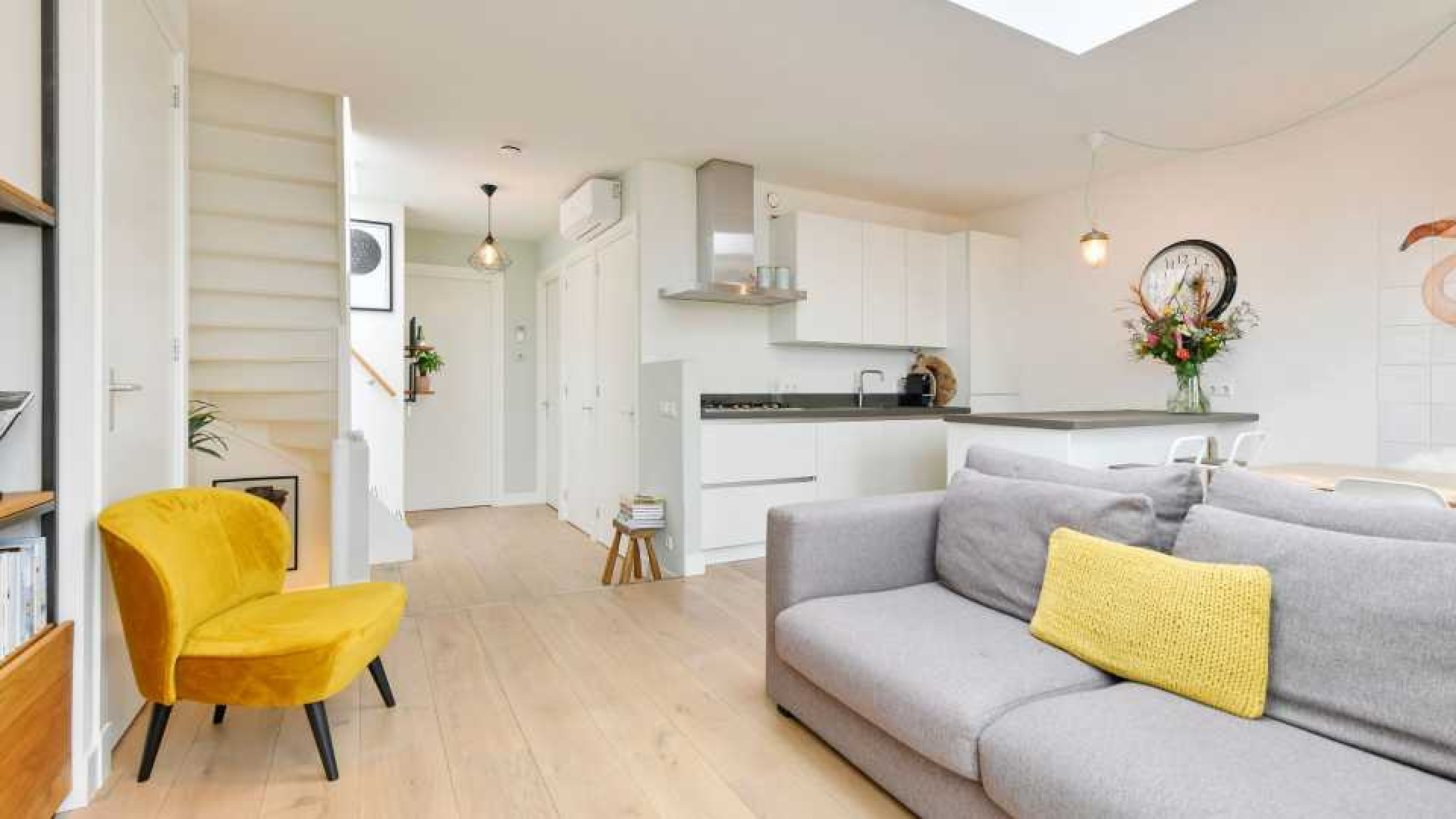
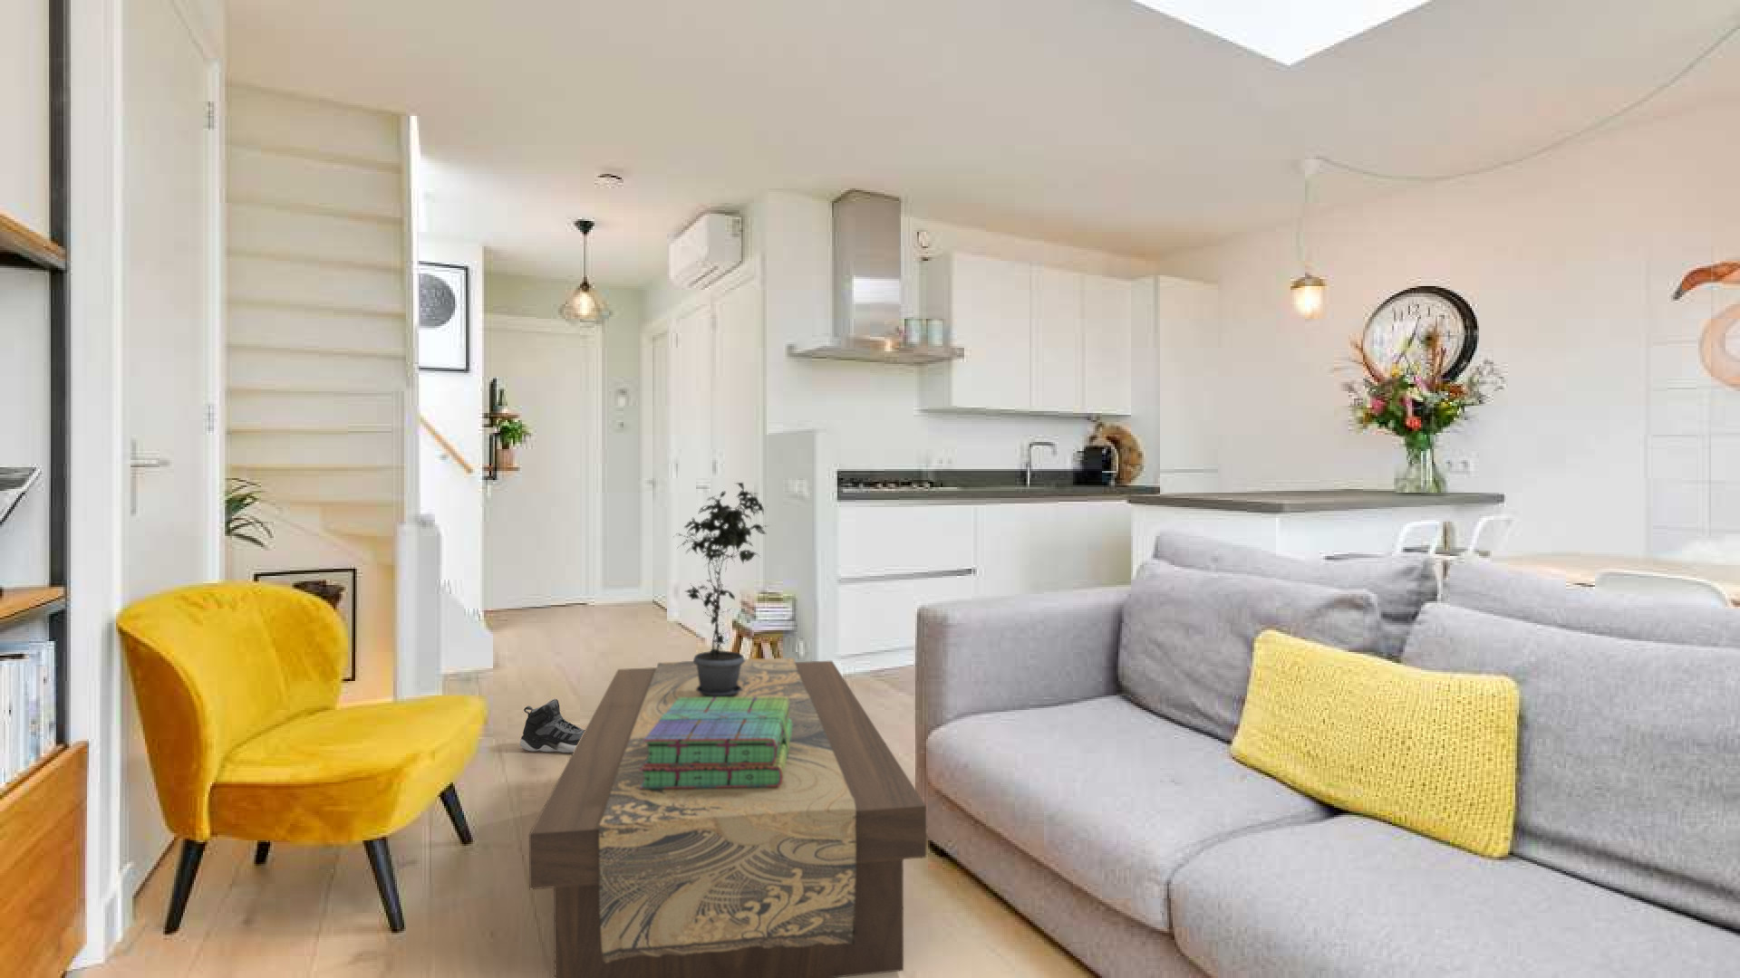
+ stack of books [639,697,792,789]
+ sneaker [520,699,586,754]
+ potted plant [672,481,770,697]
+ coffee table [528,658,927,978]
